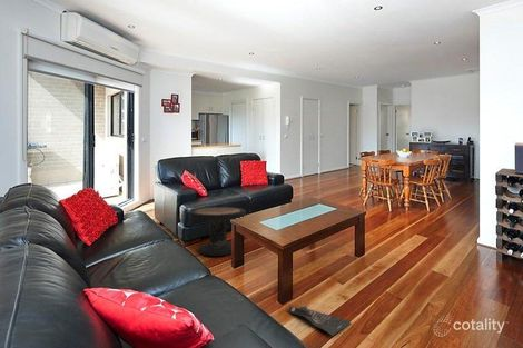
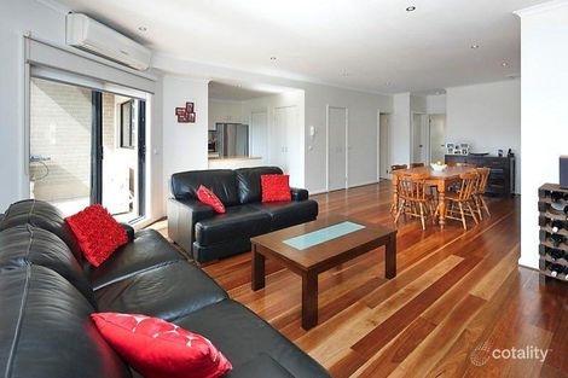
- bag [287,304,352,337]
- side table [188,206,247,257]
